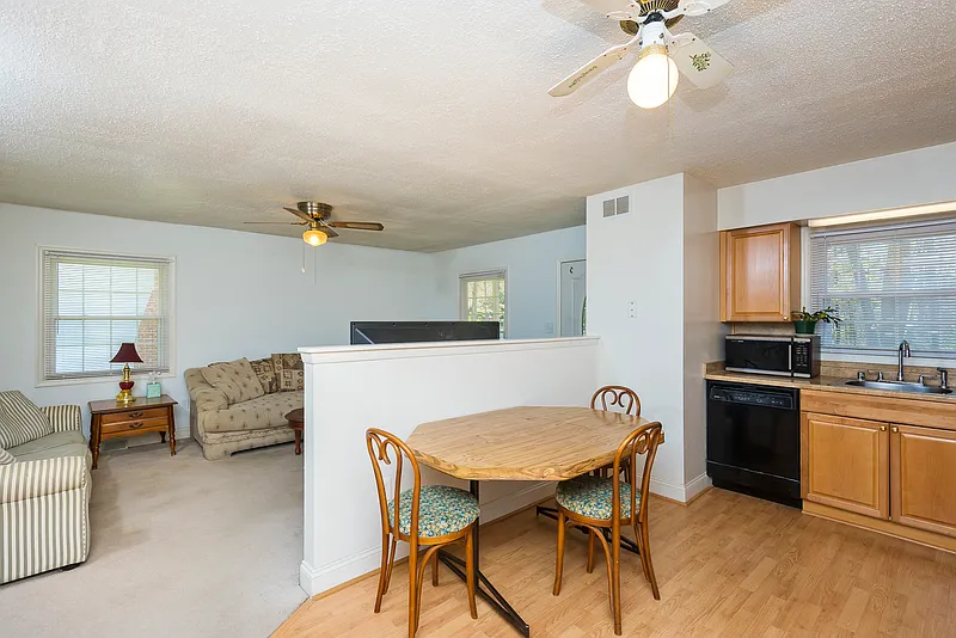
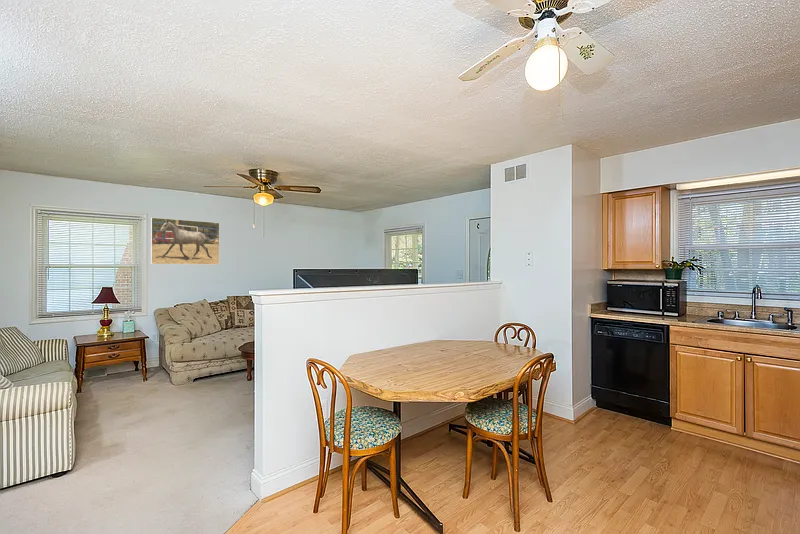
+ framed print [150,217,220,266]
